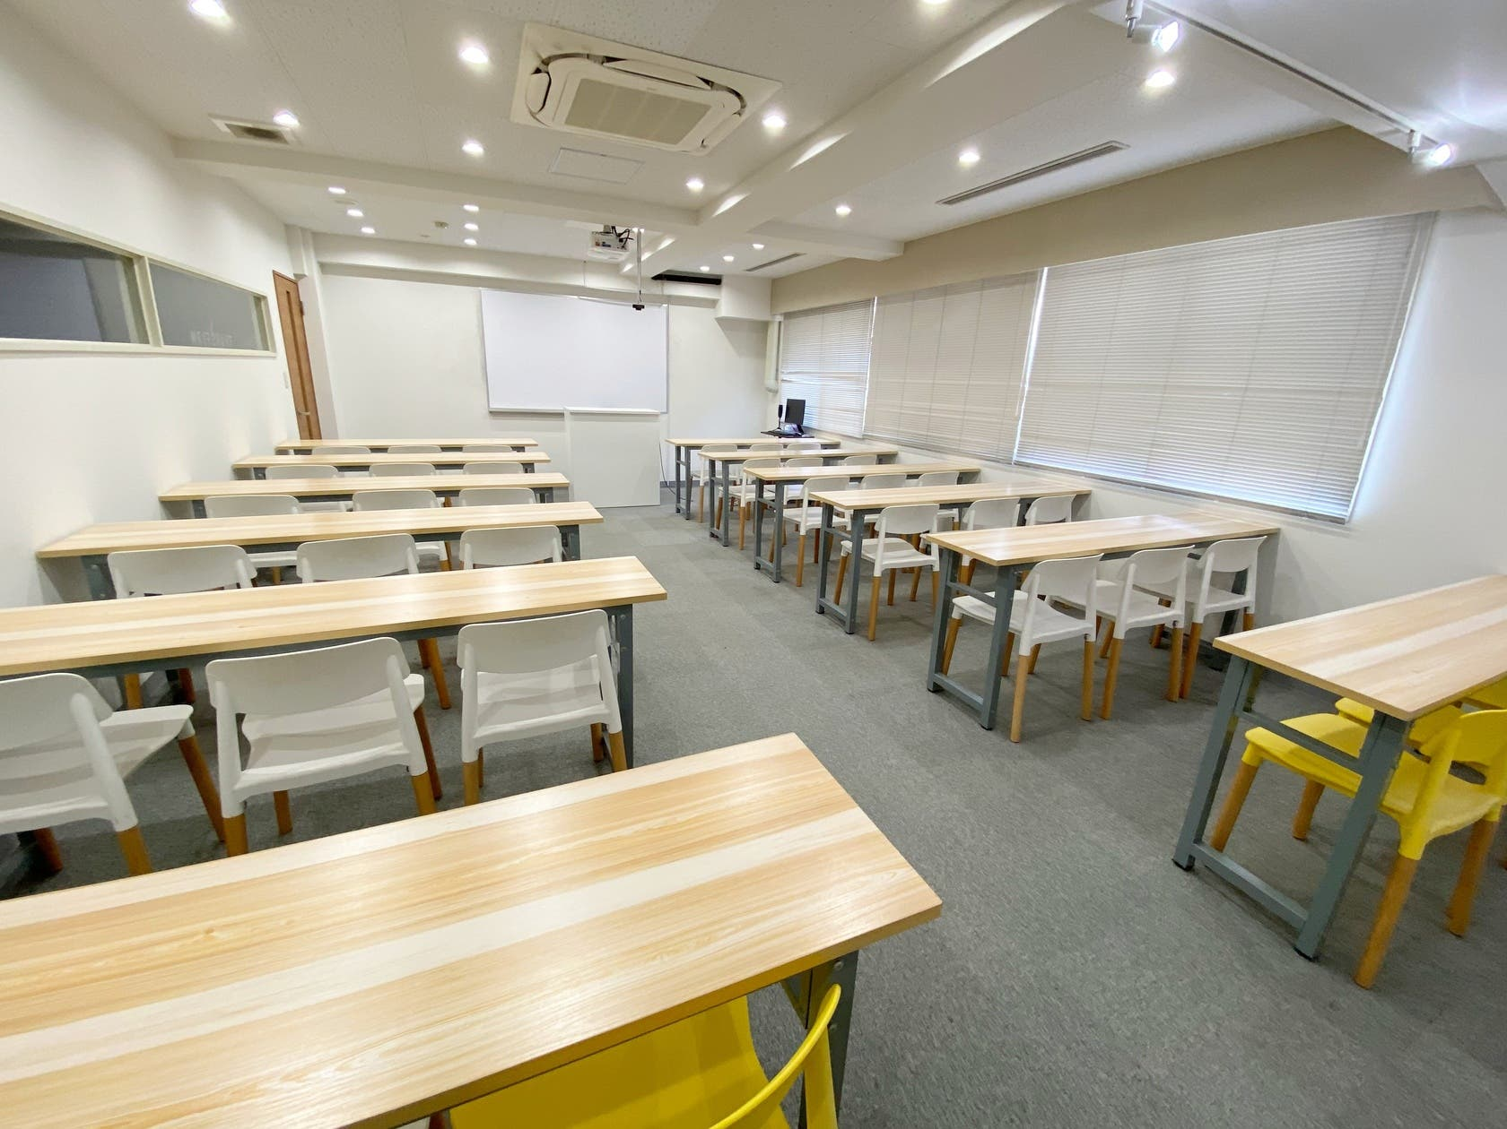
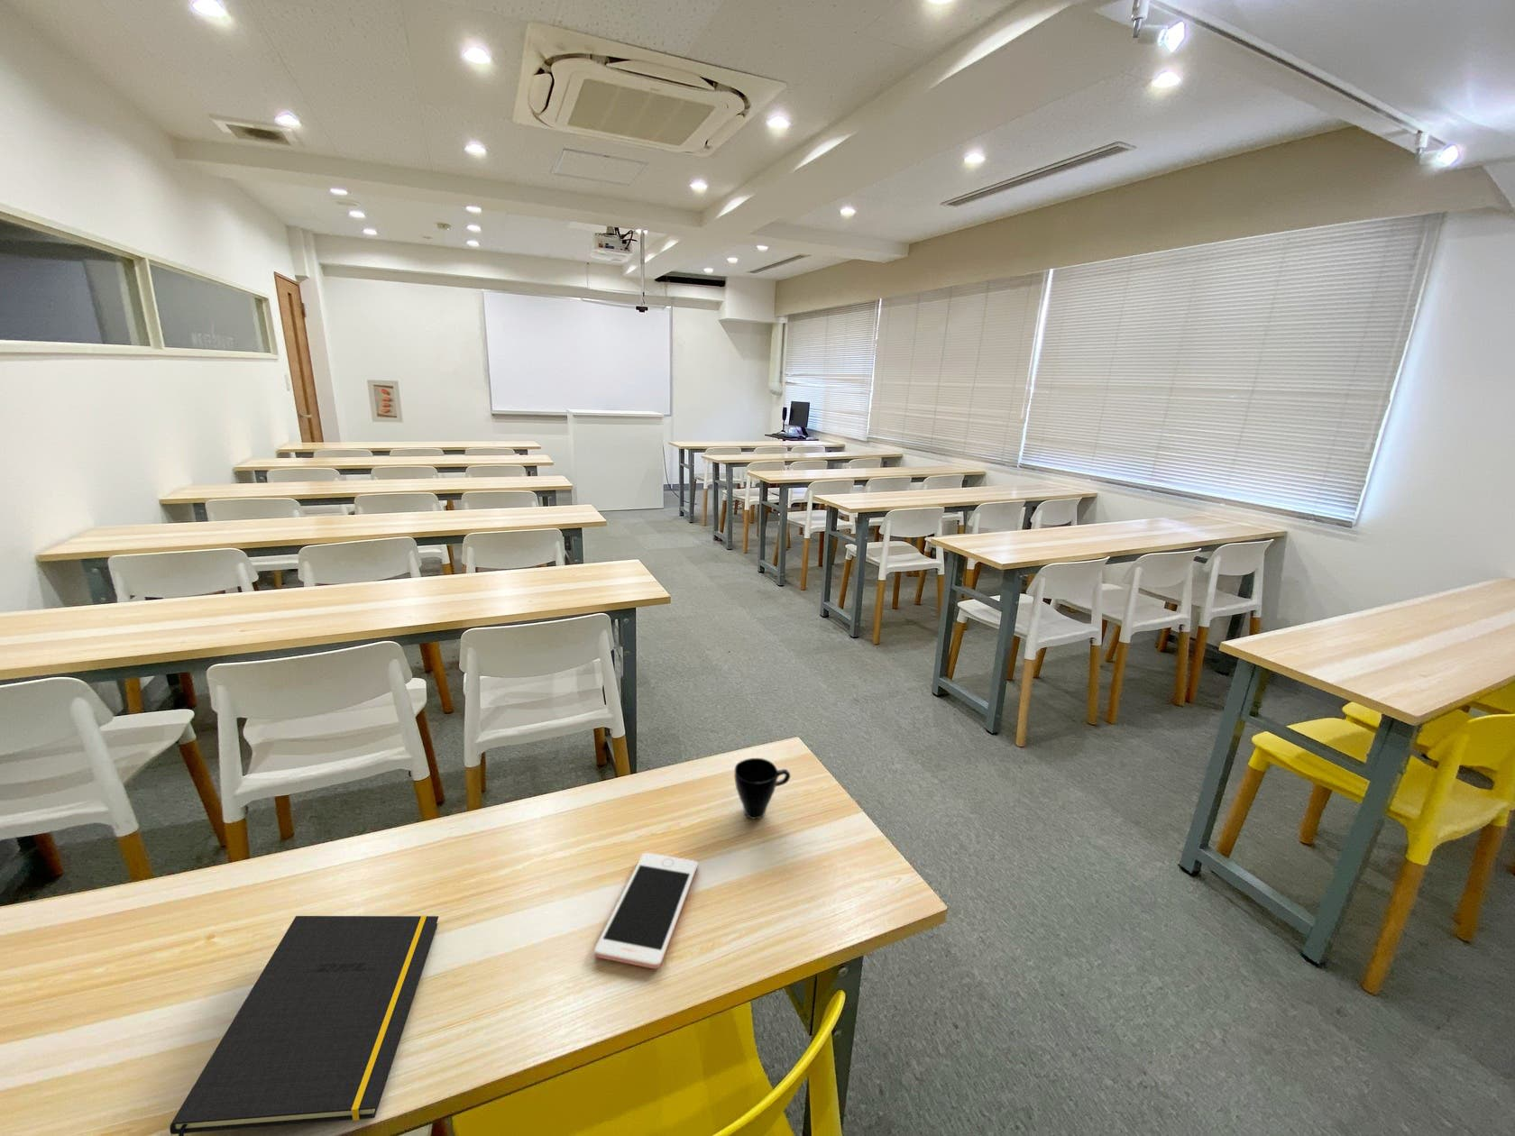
+ cell phone [593,852,699,970]
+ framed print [366,378,404,424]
+ cup [734,758,791,820]
+ notepad [168,914,439,1136]
